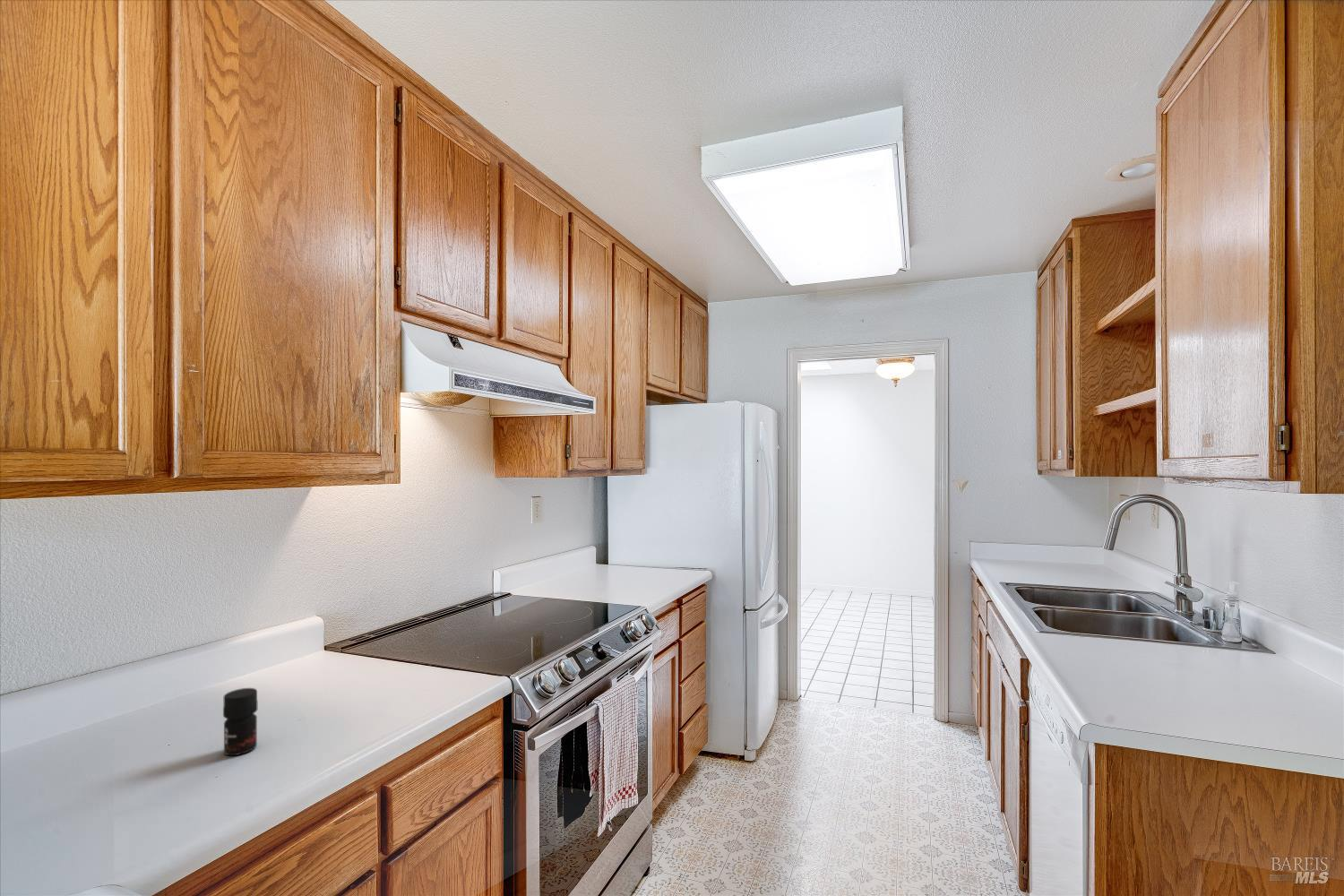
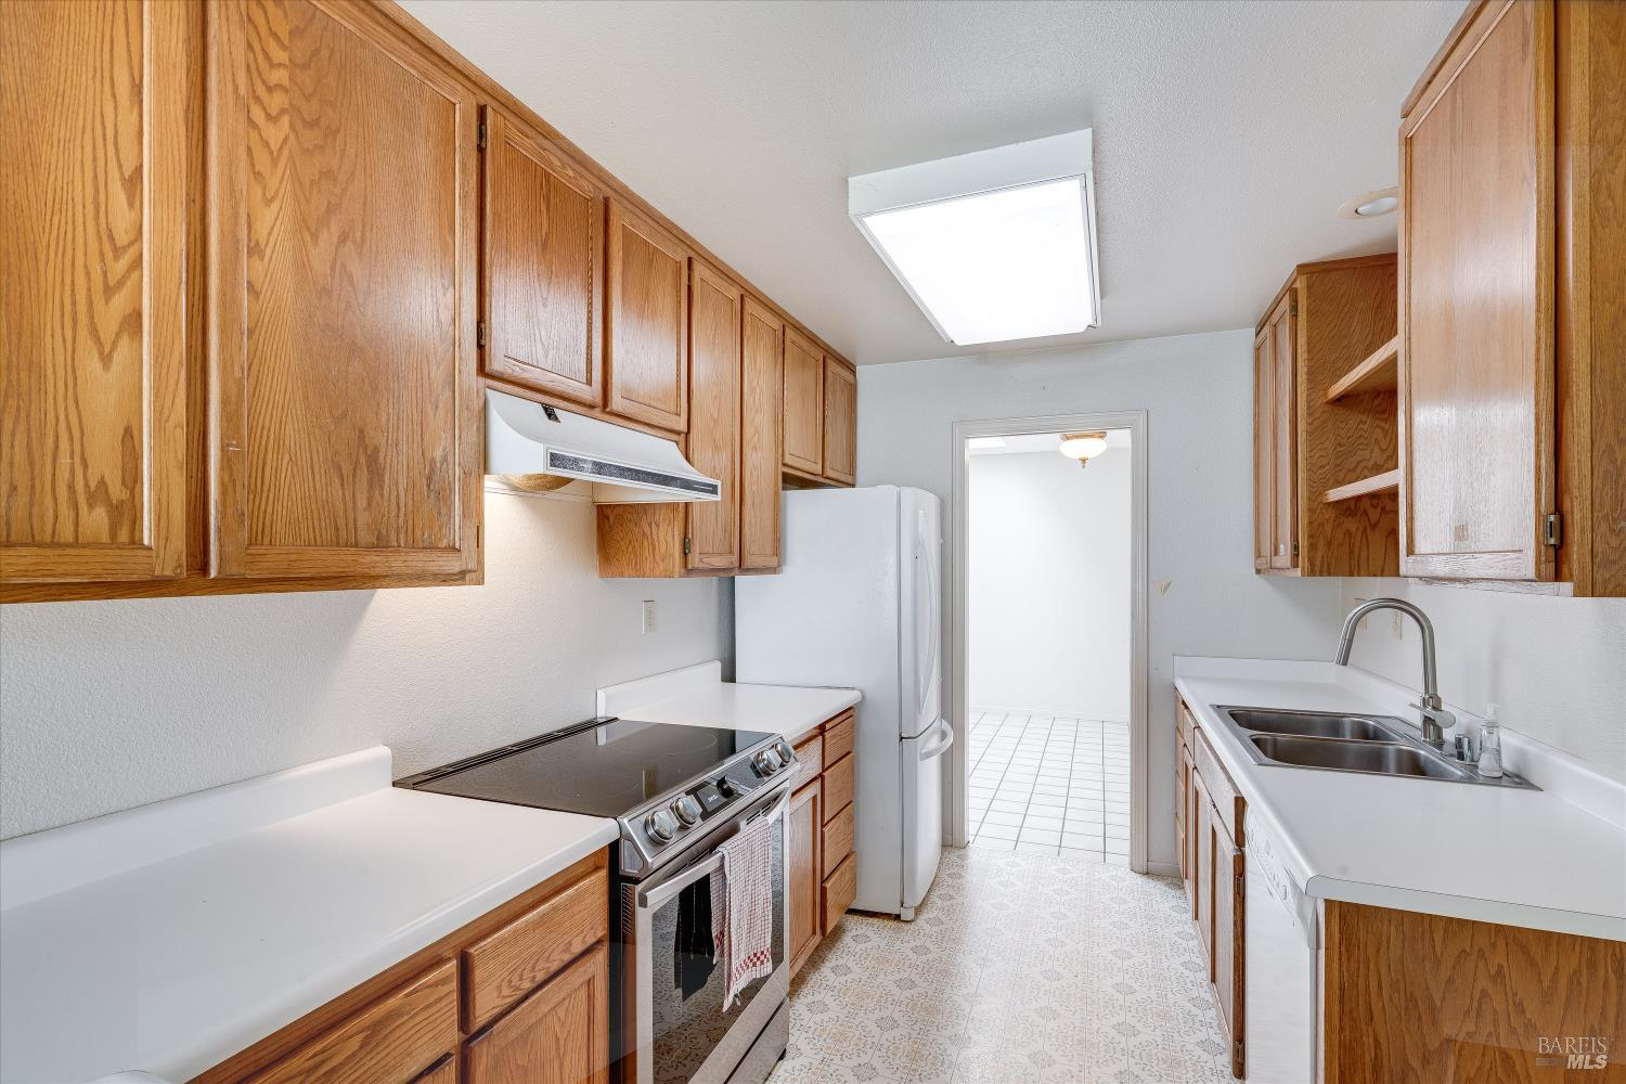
- jar [222,687,258,756]
